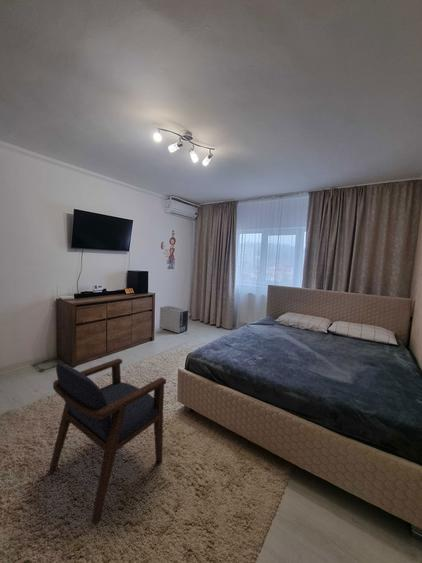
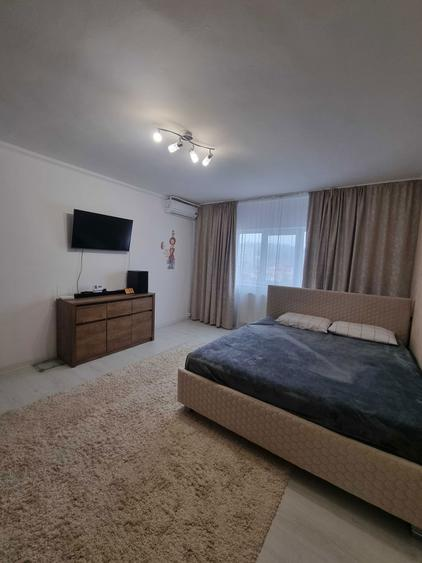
- armchair [48,358,167,526]
- air purifier [158,305,190,335]
